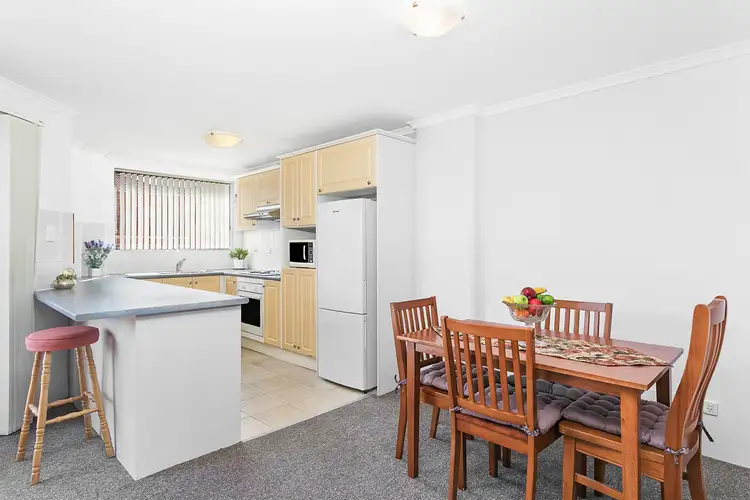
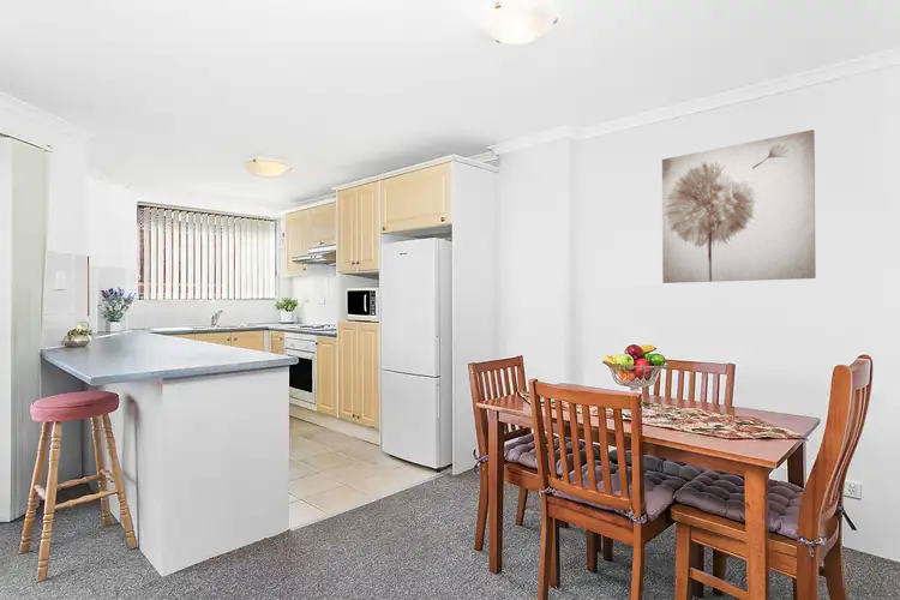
+ wall art [661,128,817,284]
